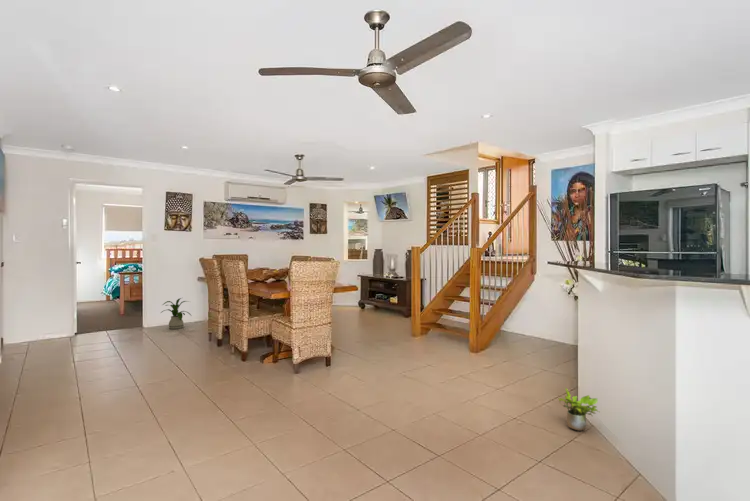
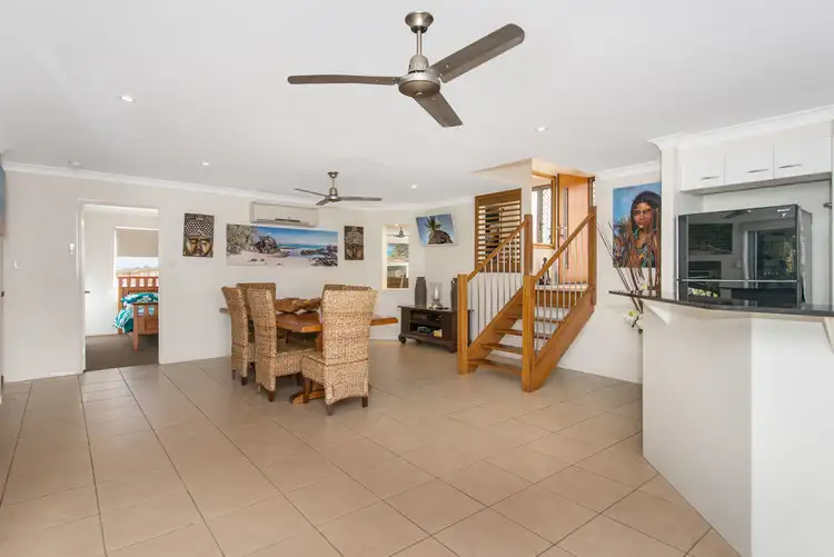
- house plant [160,297,192,330]
- potted plant [557,386,600,432]
